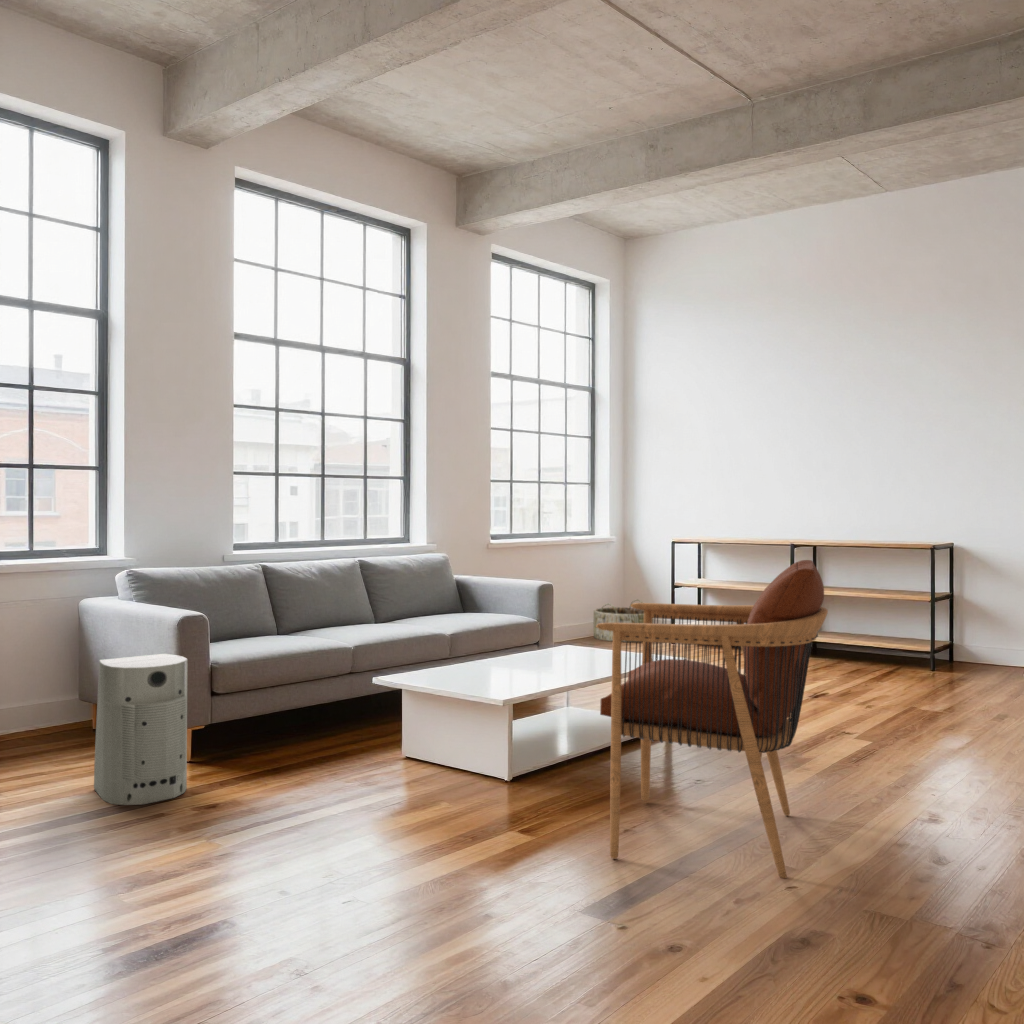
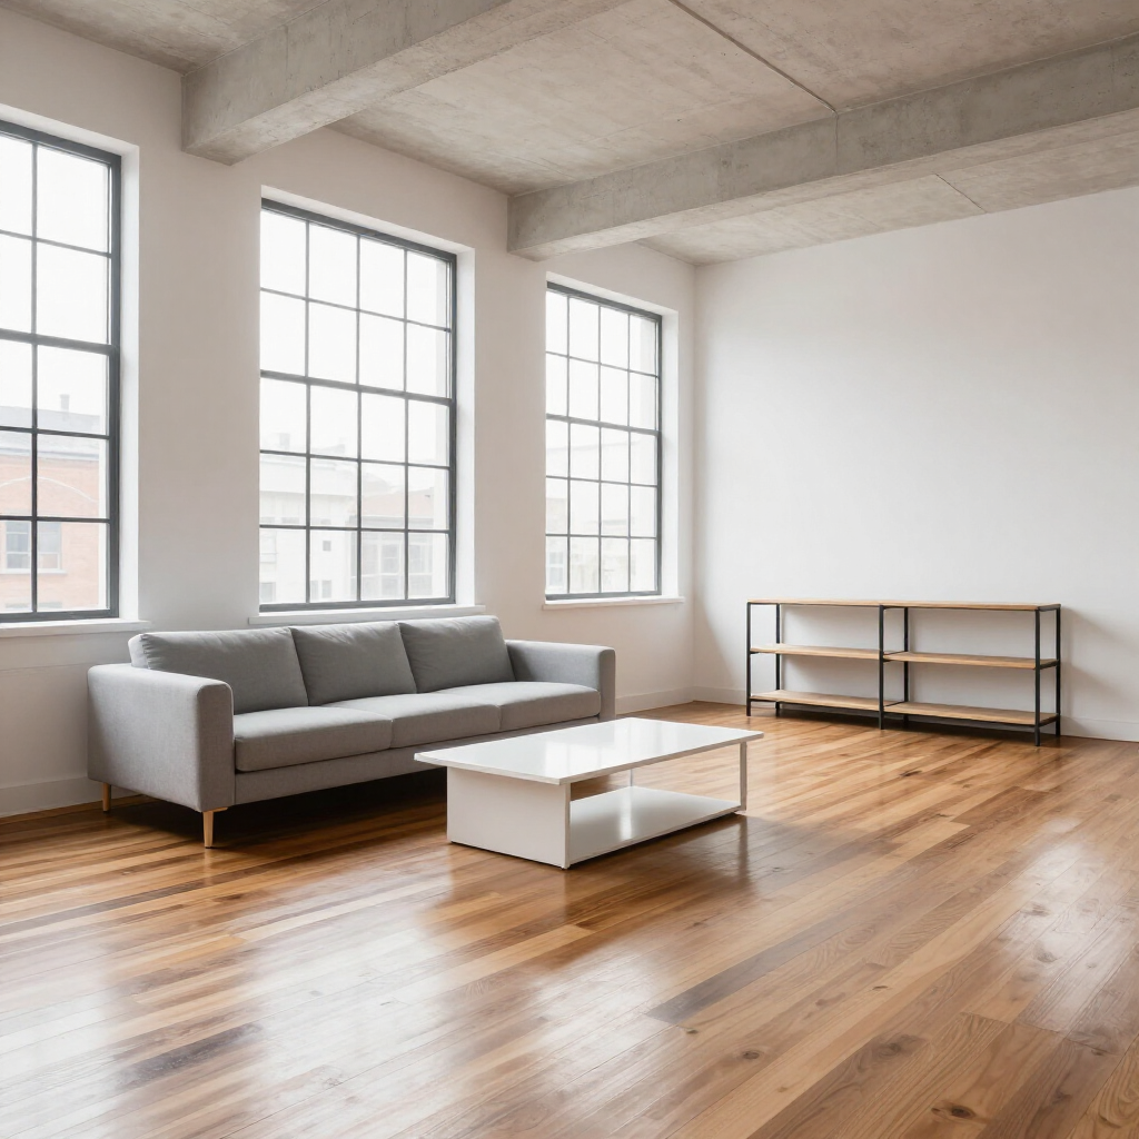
- basket [592,599,654,643]
- fan [93,653,188,806]
- armchair [596,559,829,879]
